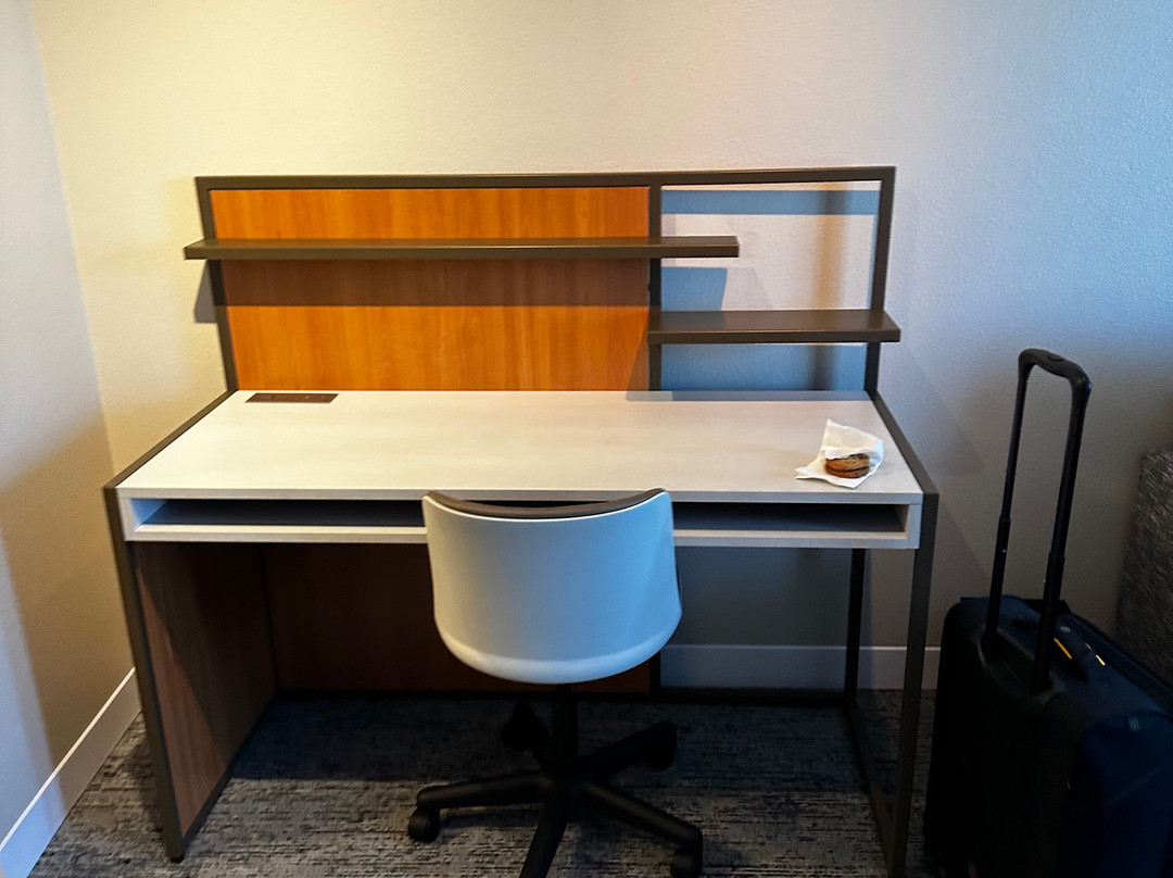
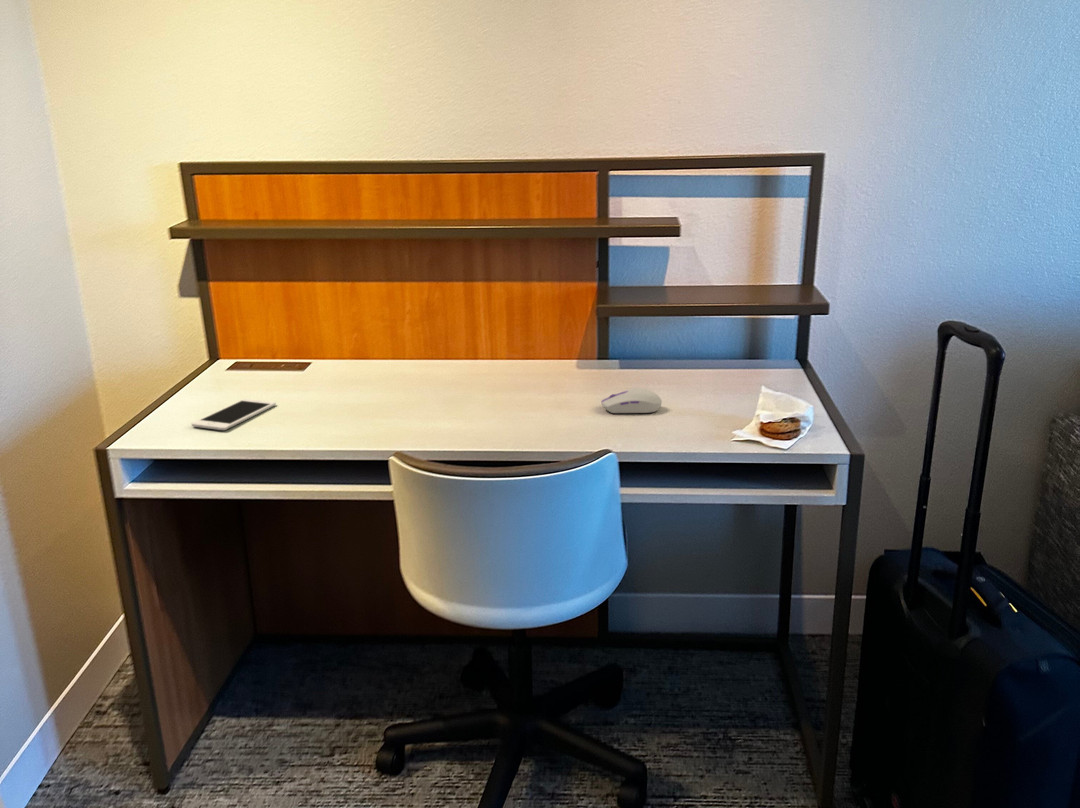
+ computer mouse [600,387,663,414]
+ cell phone [191,398,277,431]
